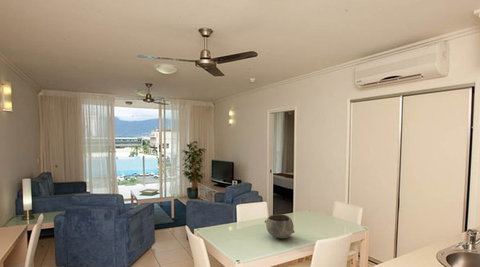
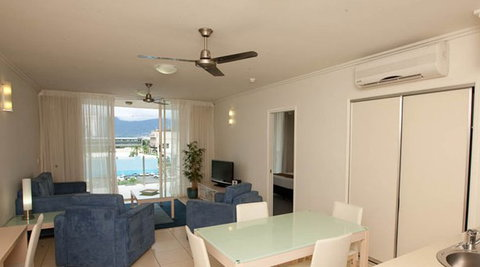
- bowl [264,213,296,240]
